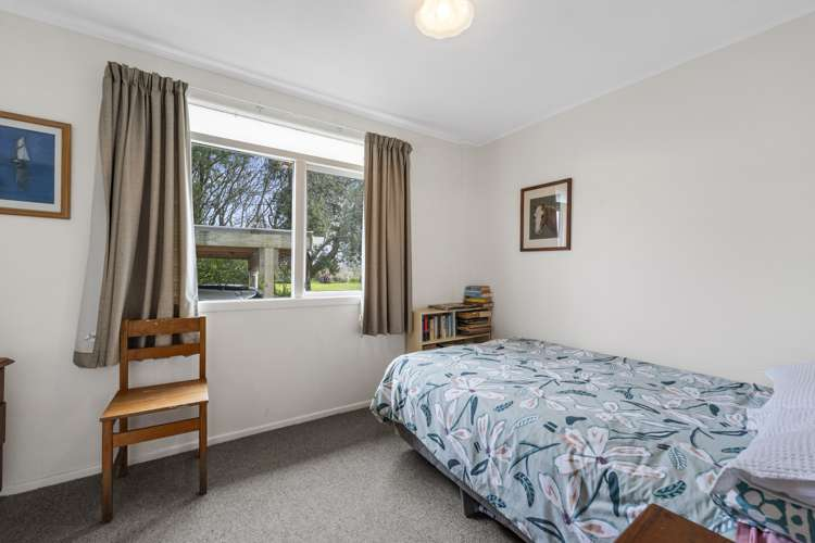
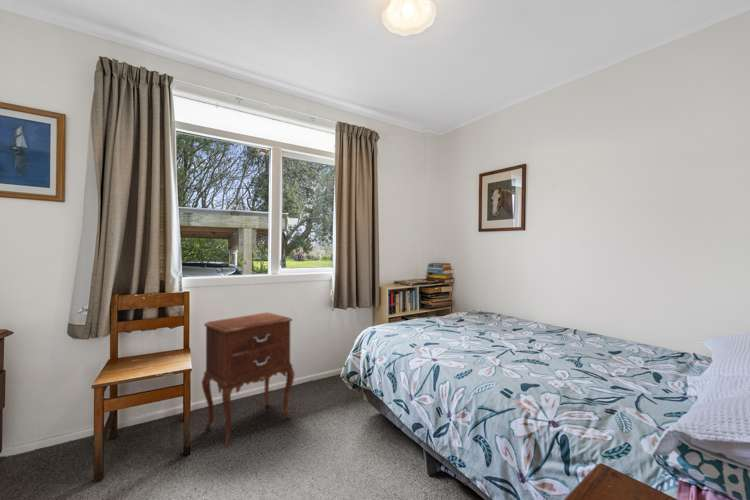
+ nightstand [201,311,296,447]
